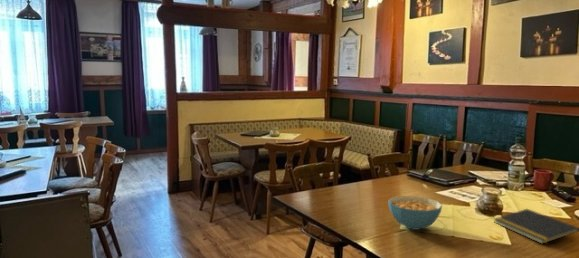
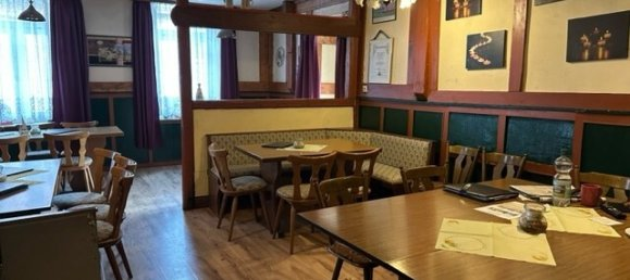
- notepad [493,208,579,245]
- cereal bowl [387,195,443,231]
